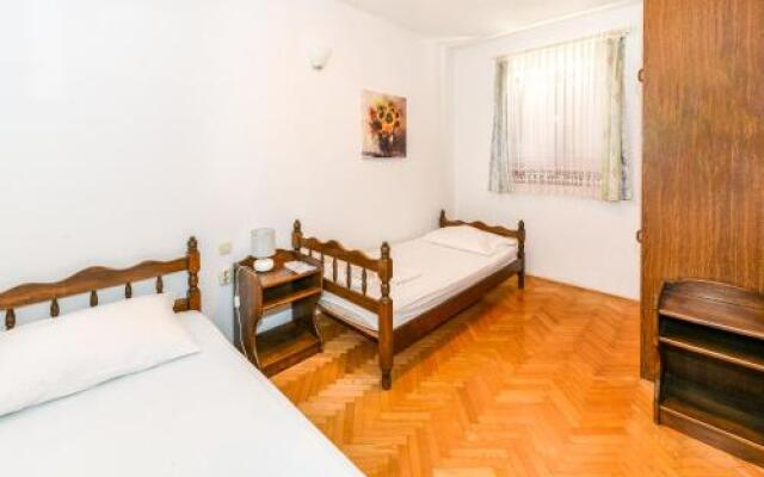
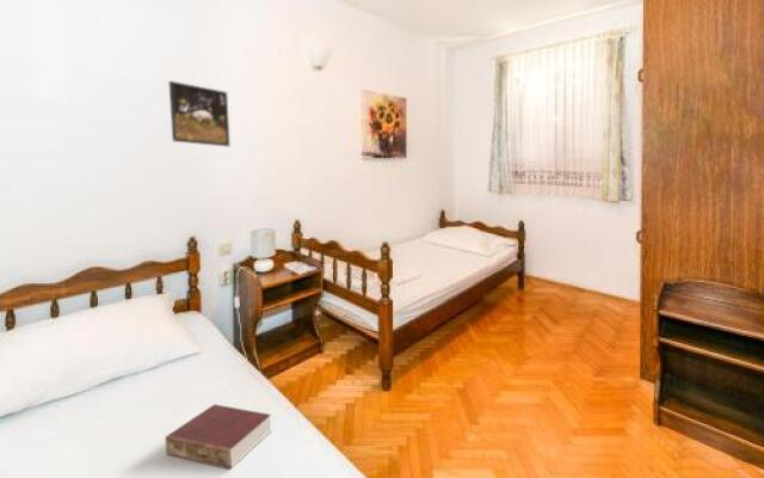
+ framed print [167,80,232,148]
+ book [164,403,273,471]
